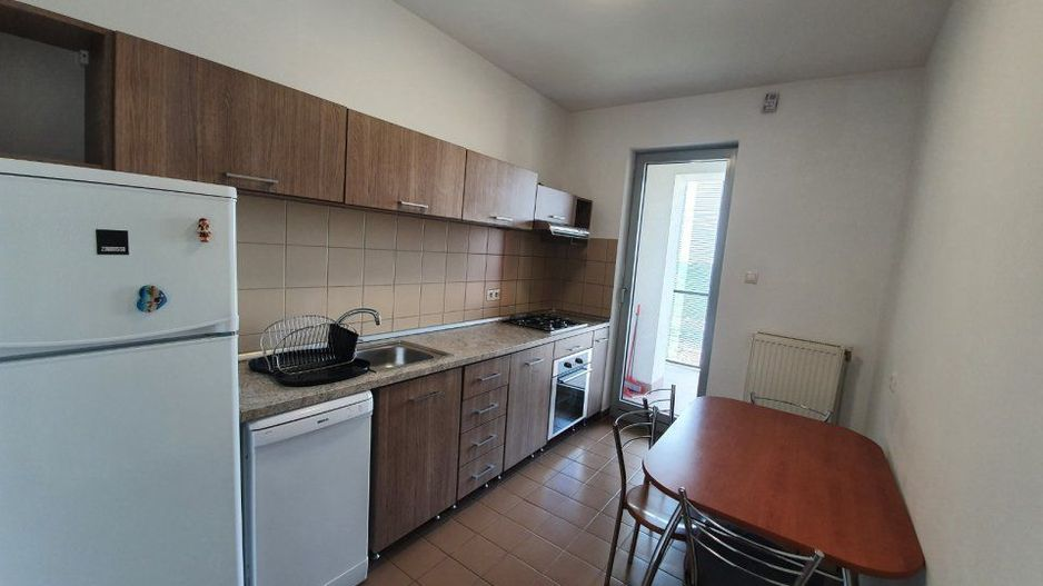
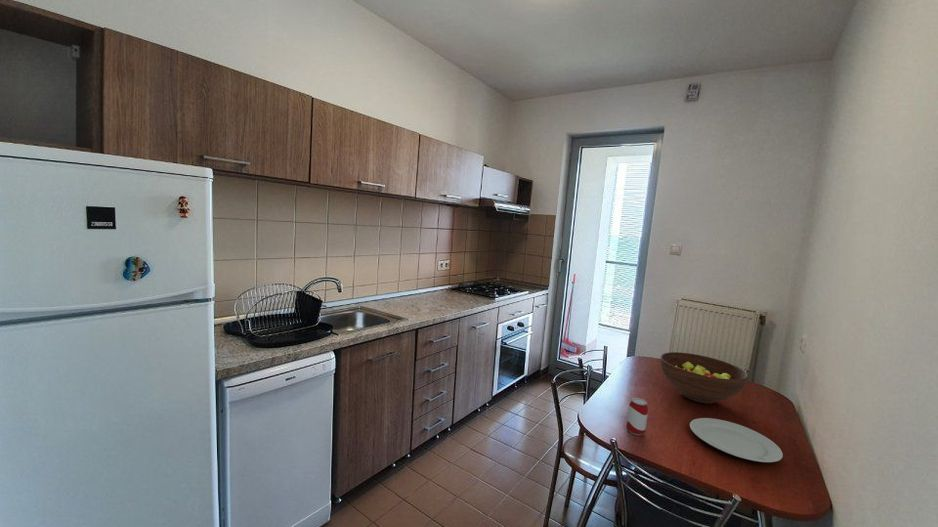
+ fruit bowl [659,351,749,405]
+ chinaware [689,417,784,463]
+ beverage can [625,397,649,436]
